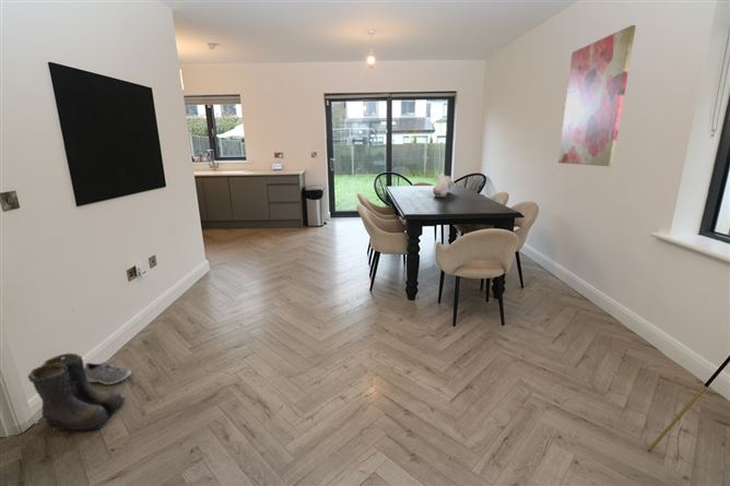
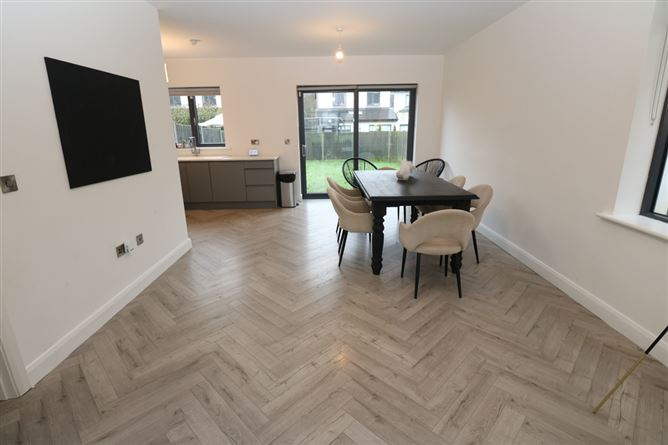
- boots [27,352,127,431]
- wall art [557,24,637,167]
- sneaker [84,360,132,386]
